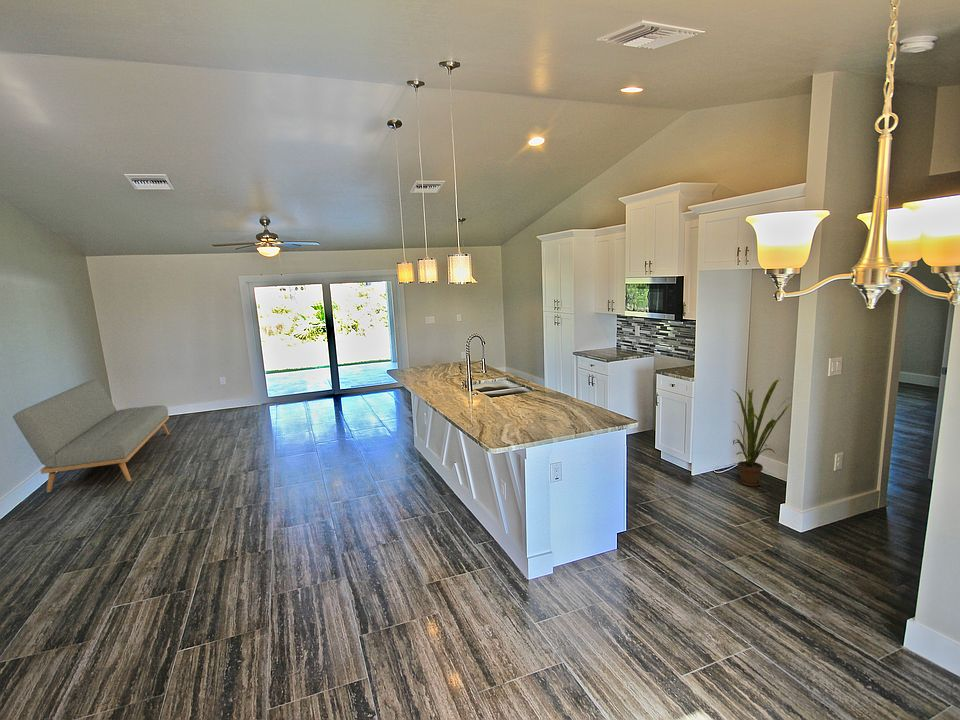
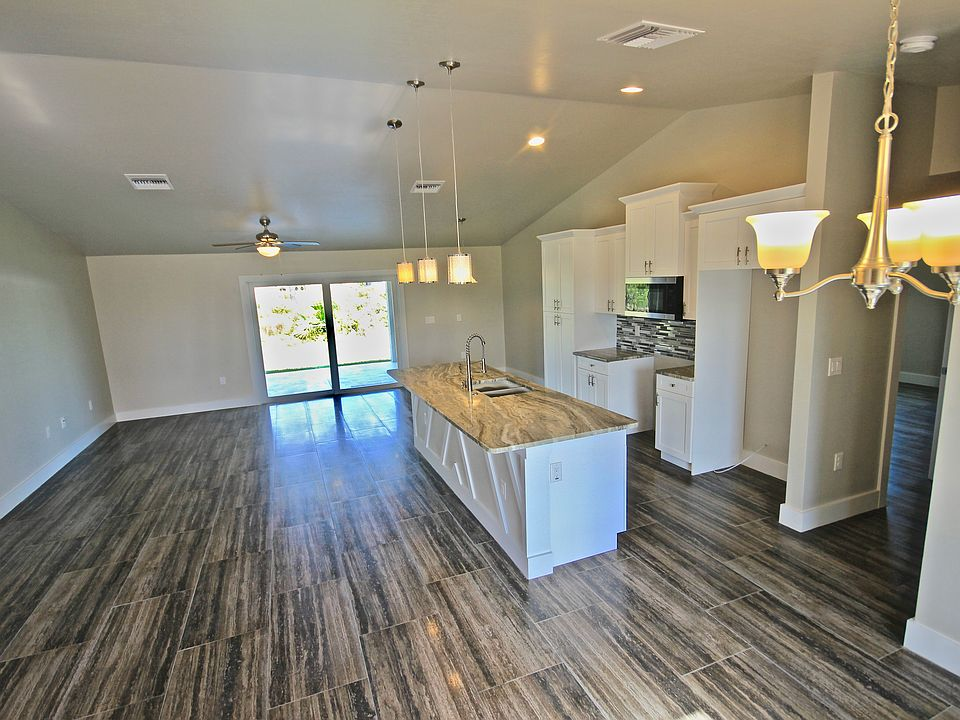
- sofa [12,378,170,493]
- house plant [731,378,792,487]
